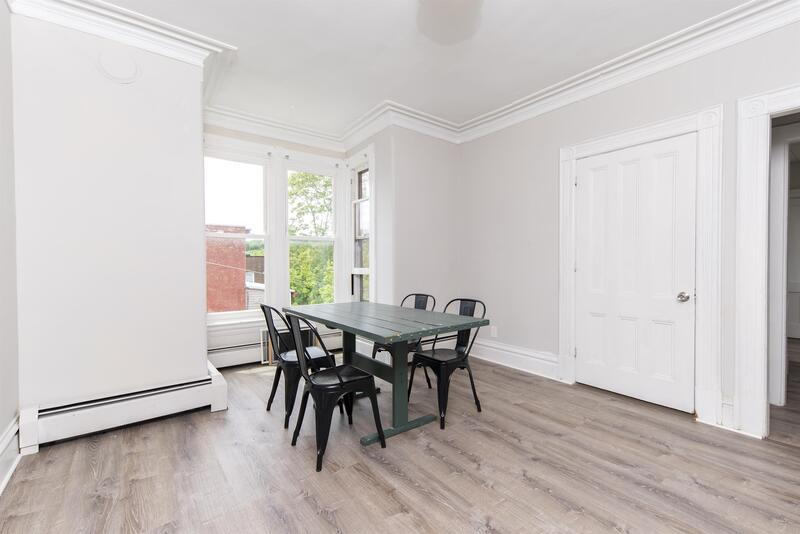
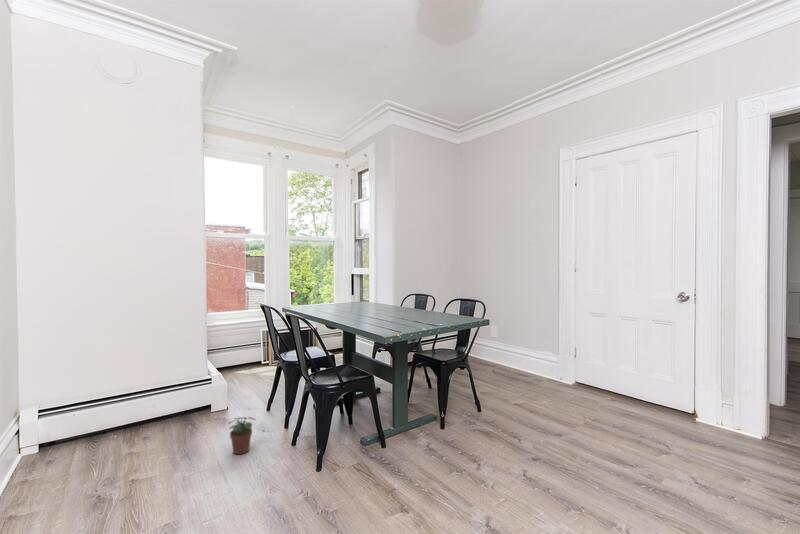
+ potted plant [227,416,257,455]
